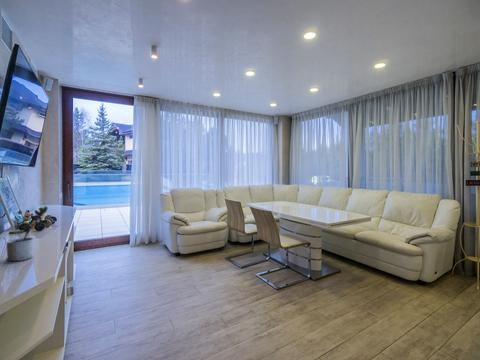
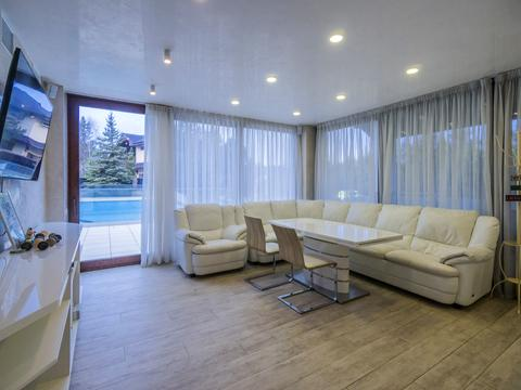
- potted plant [5,205,49,262]
